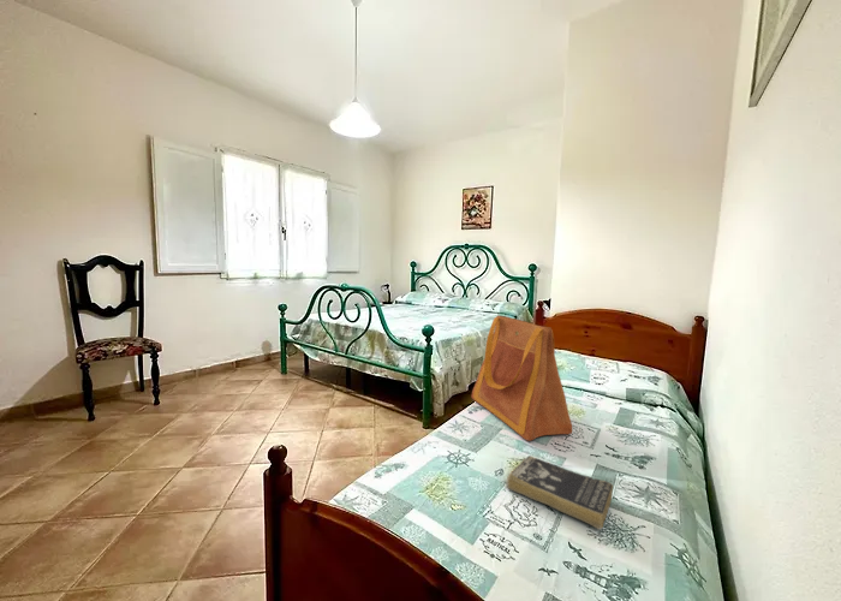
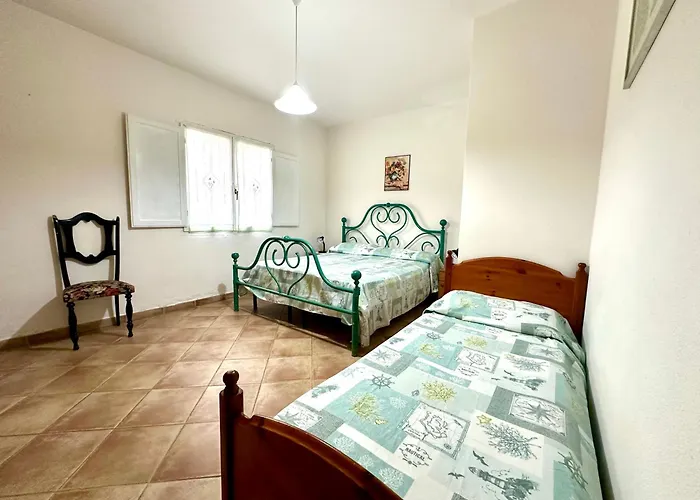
- tote bag [471,314,573,442]
- book [506,454,614,530]
